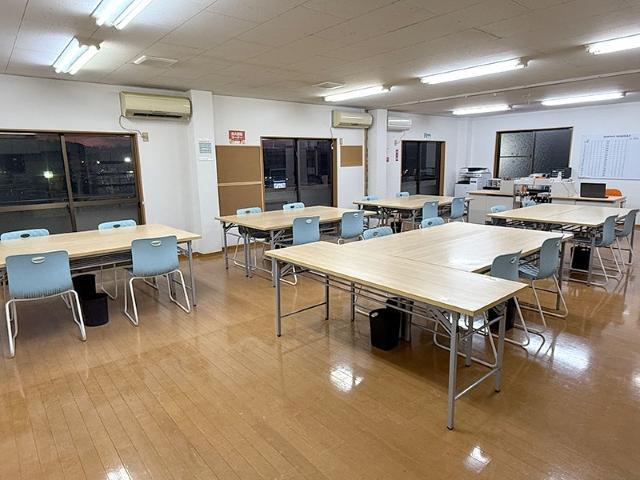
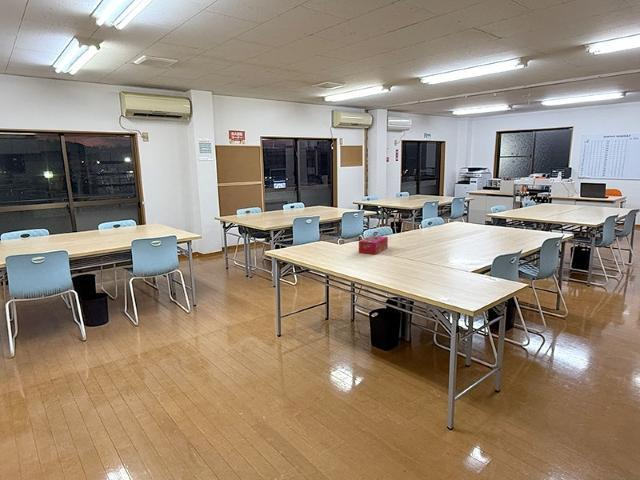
+ tissue box [358,235,389,255]
